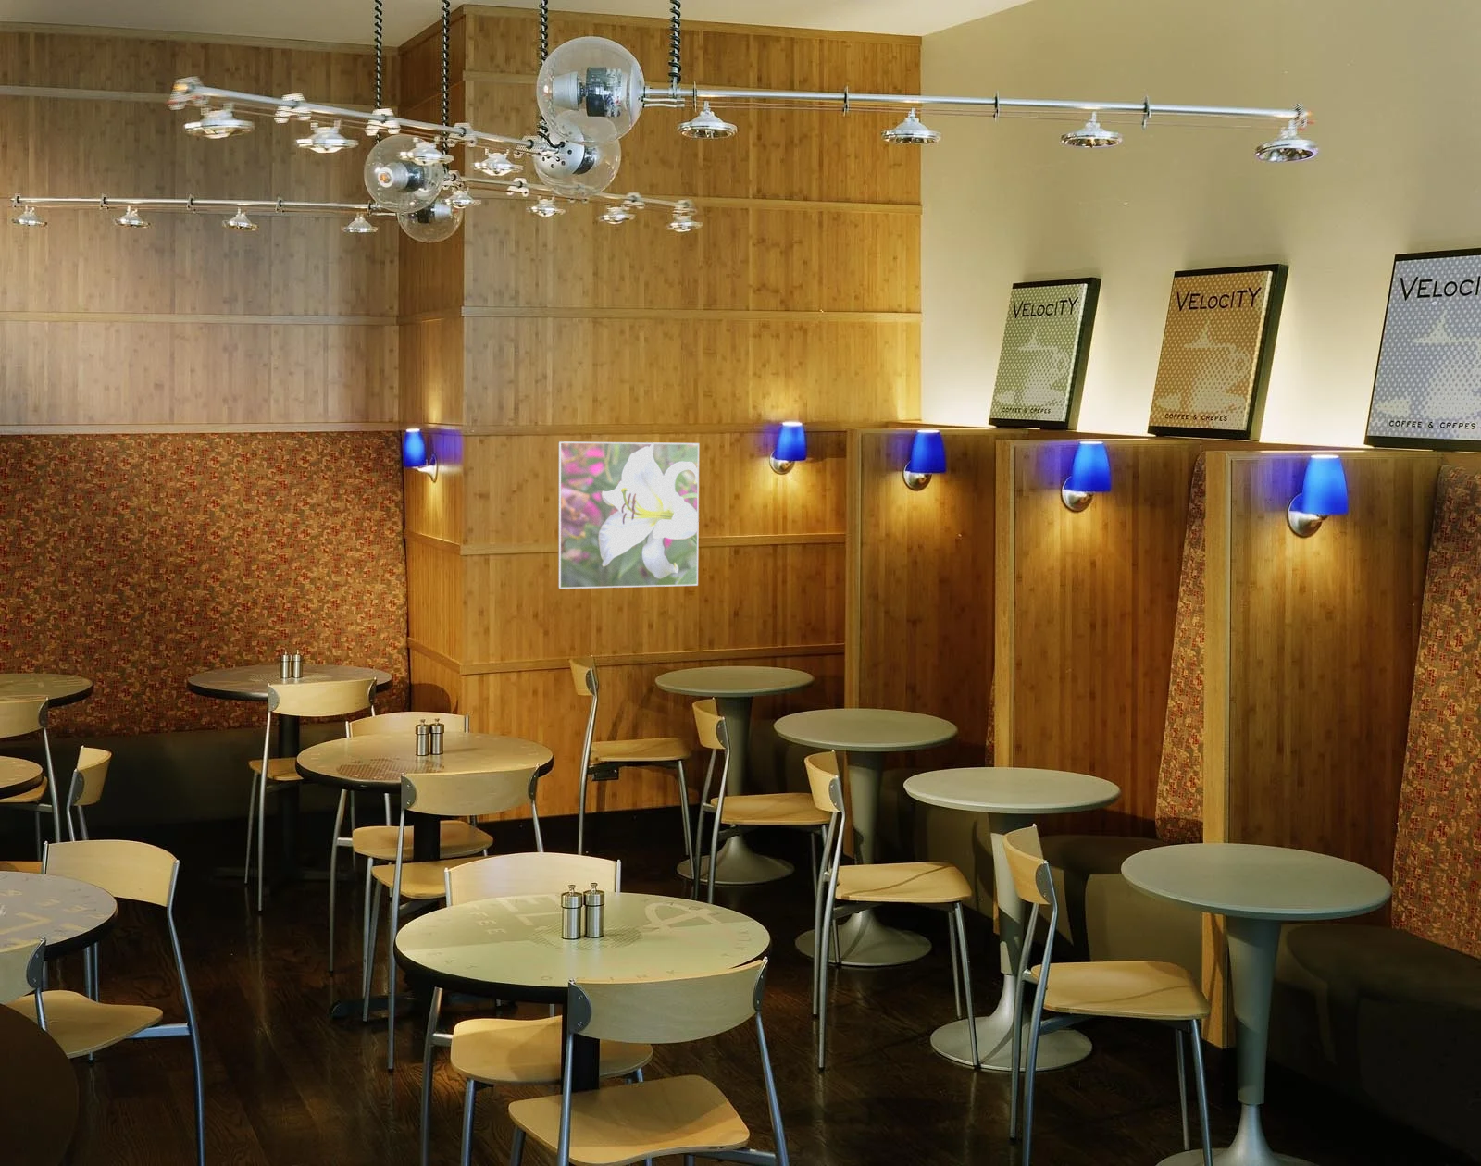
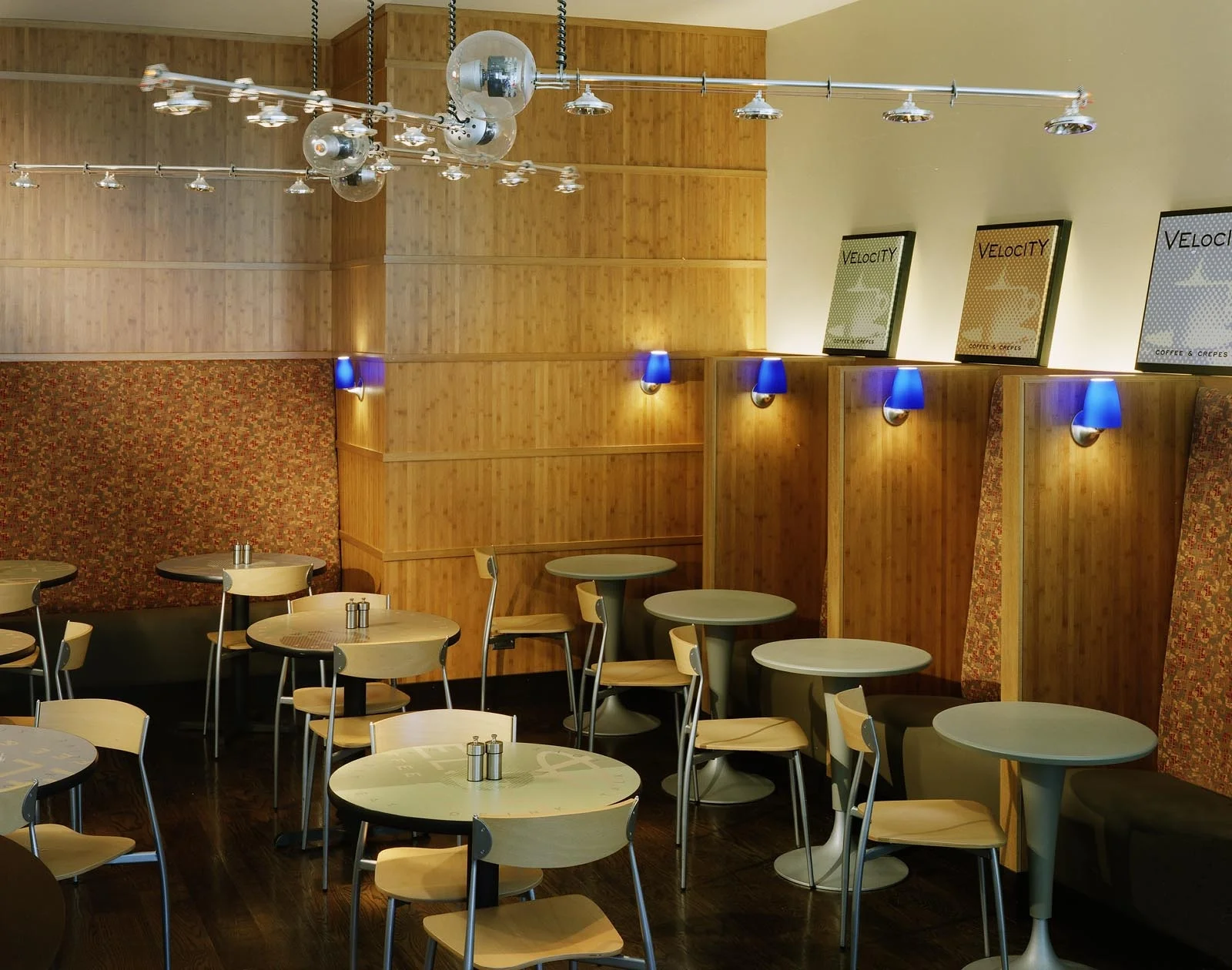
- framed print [558,440,700,589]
